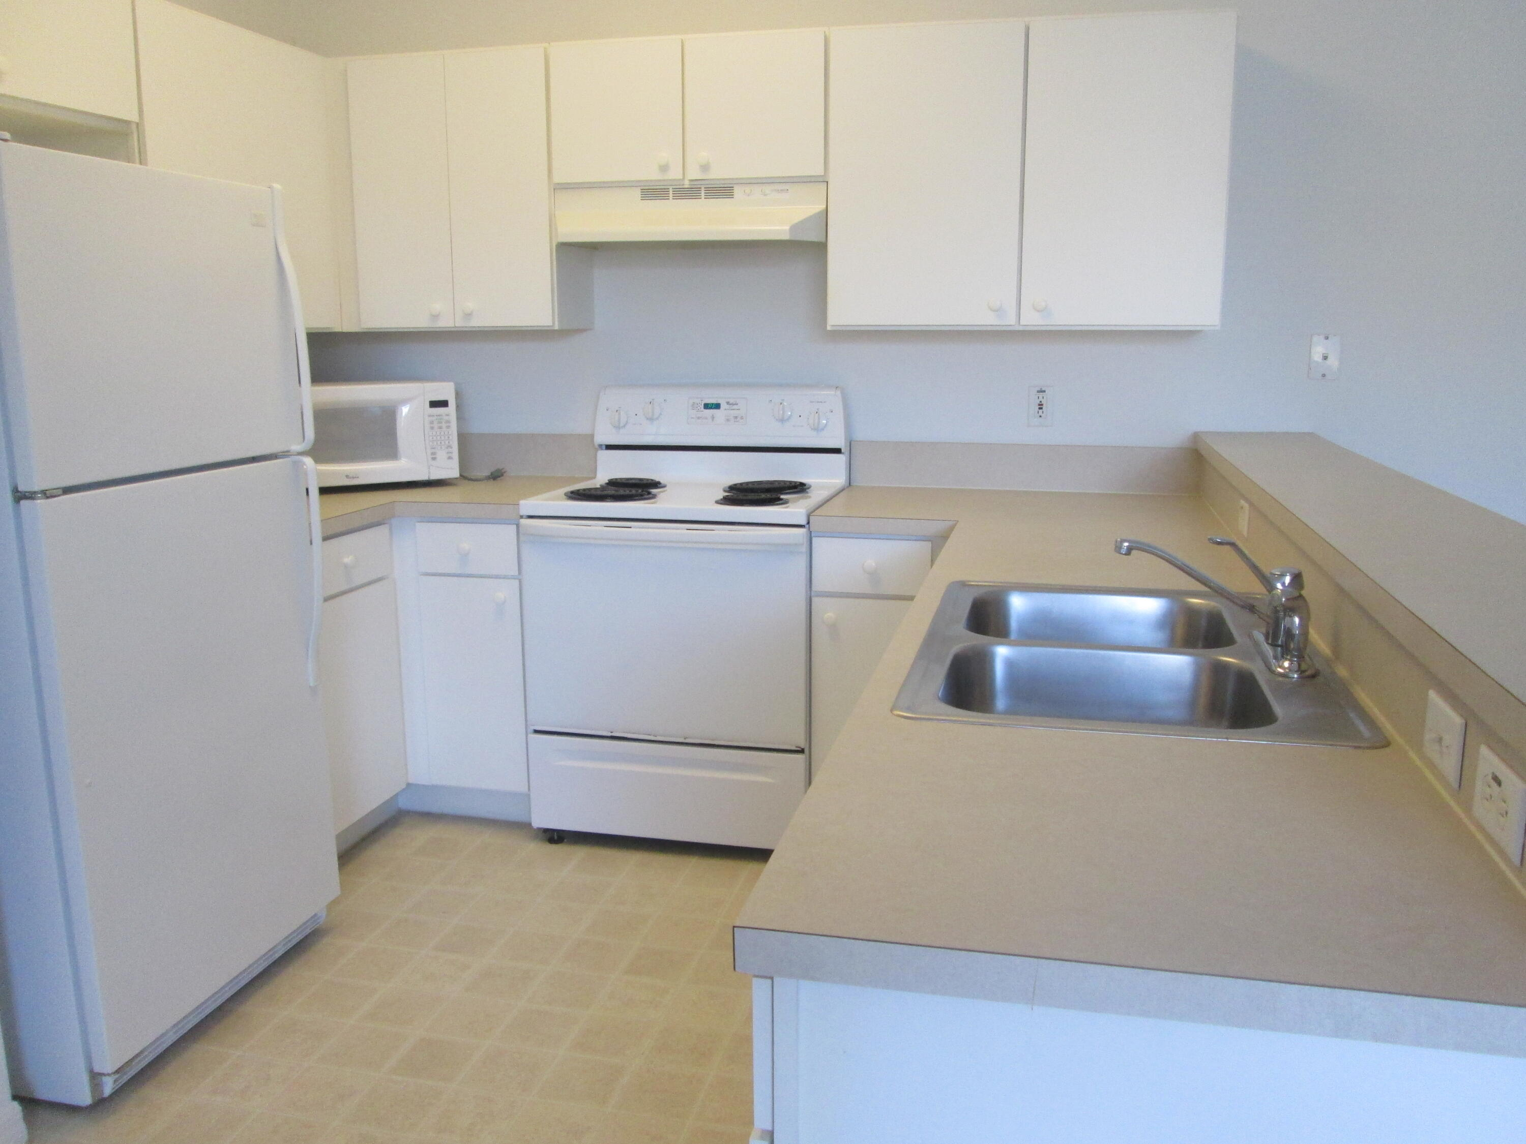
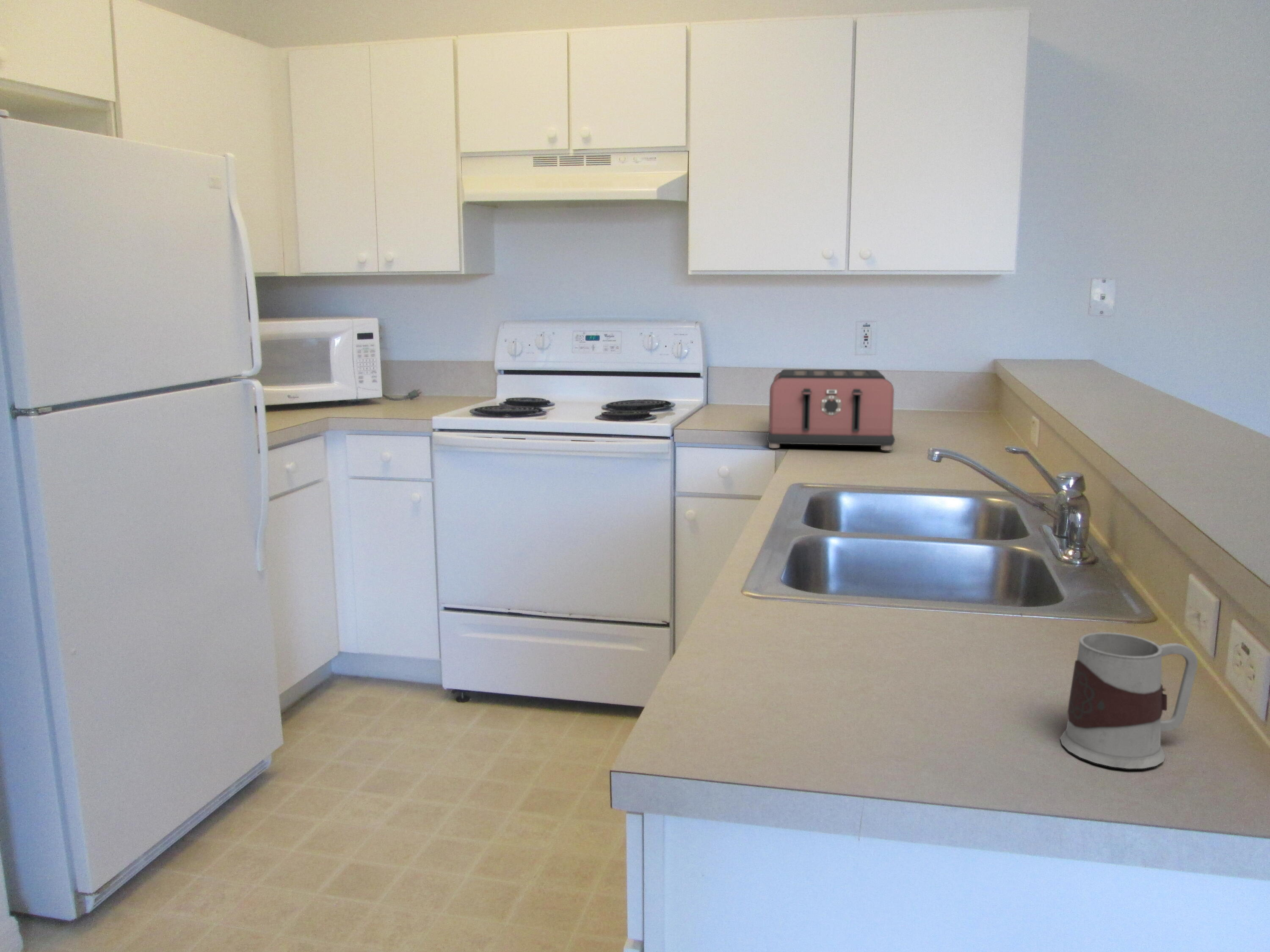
+ toaster [766,369,895,451]
+ mug [1060,632,1198,769]
